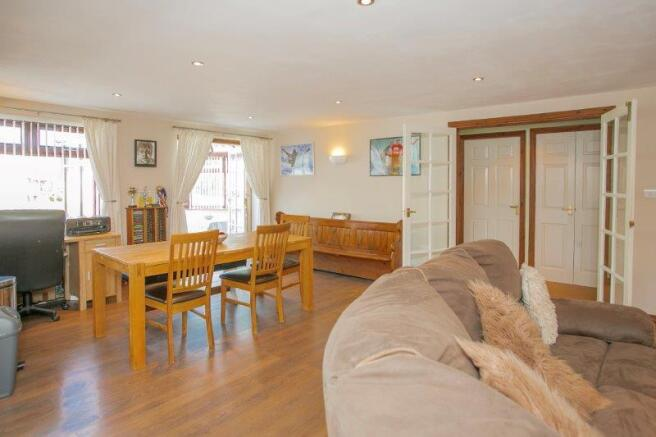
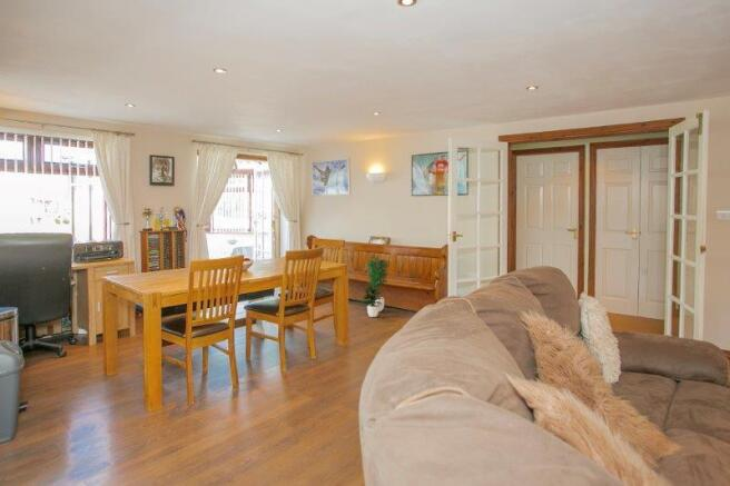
+ potted plant [357,255,391,318]
